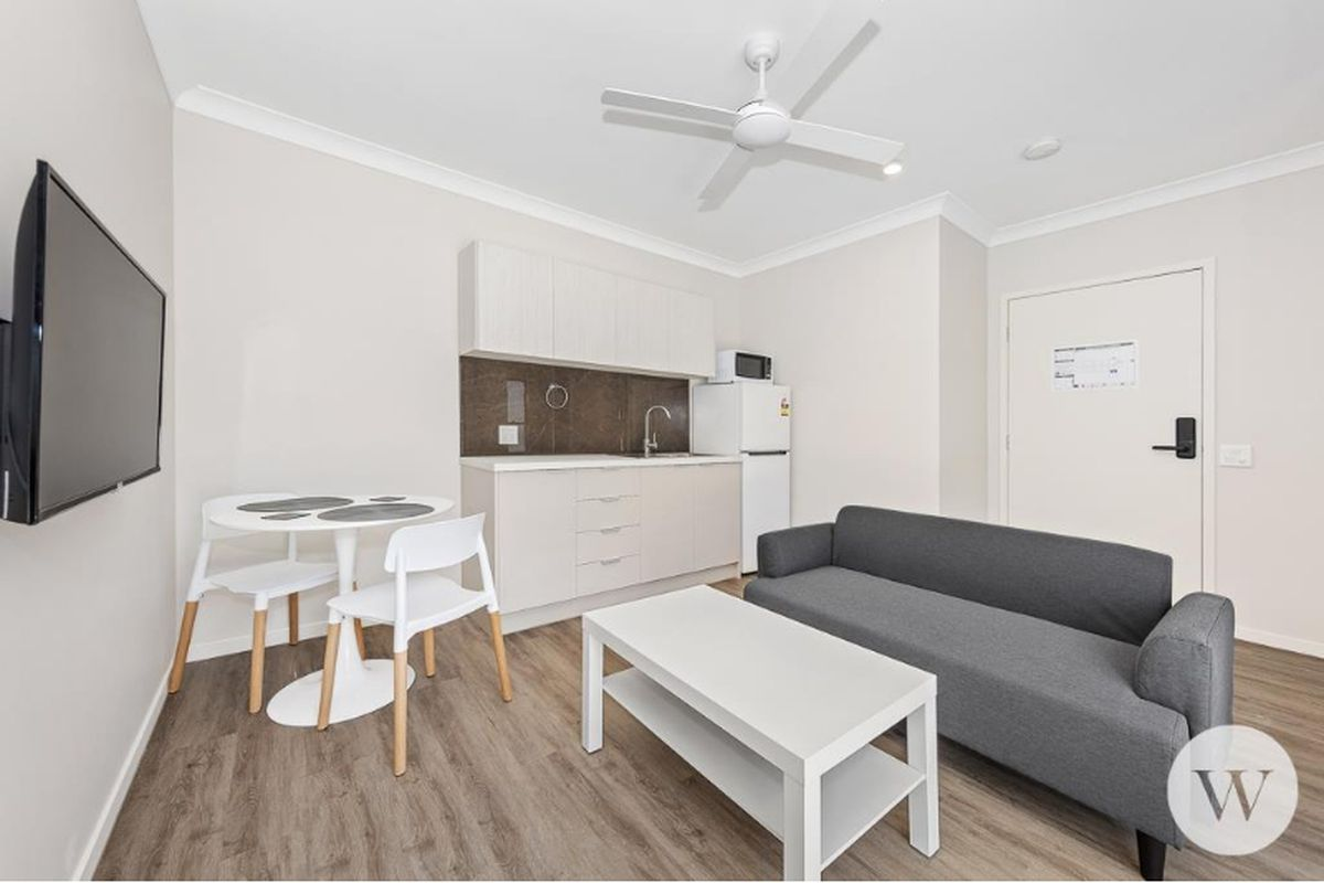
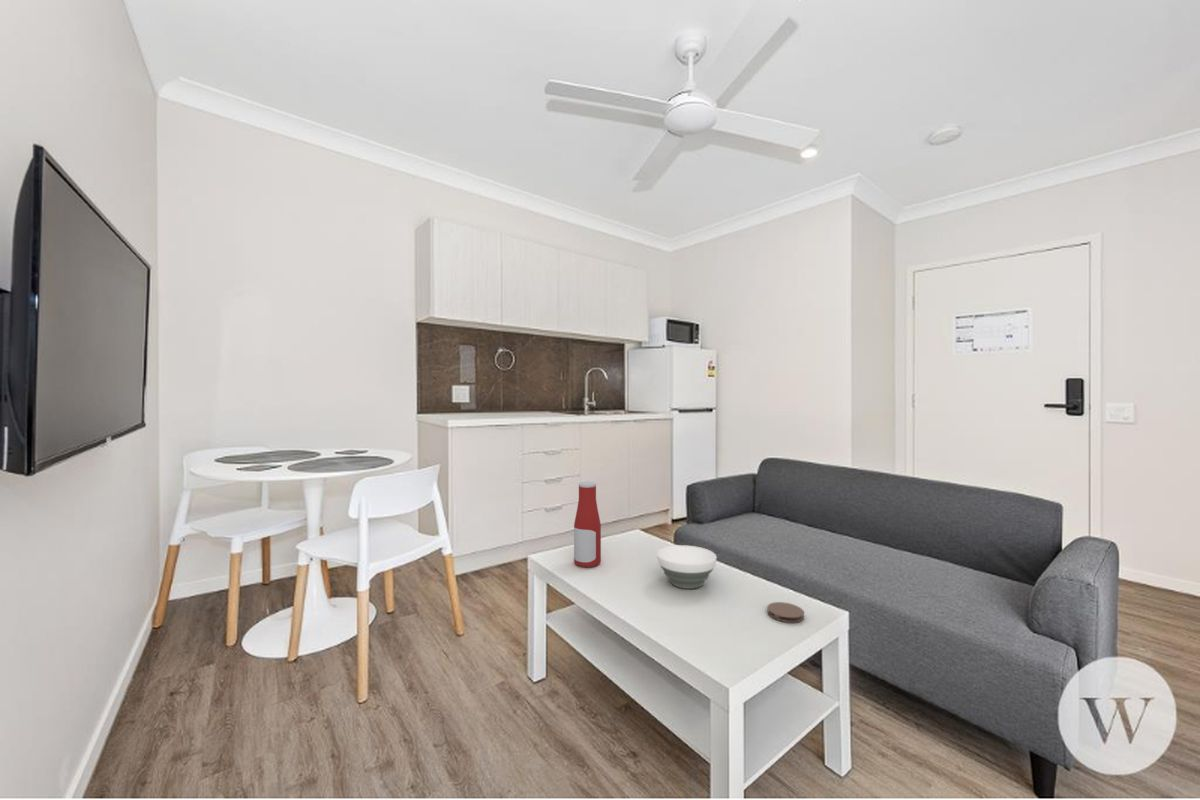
+ coaster [766,601,805,623]
+ bowl [656,544,717,590]
+ bottle [573,481,602,568]
